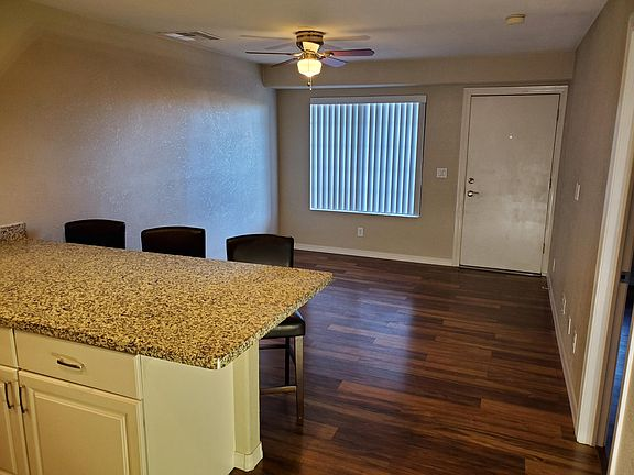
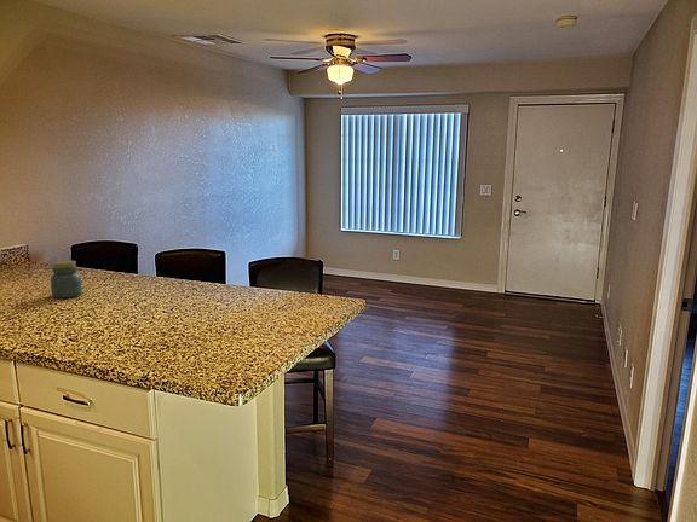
+ jar [50,260,83,300]
